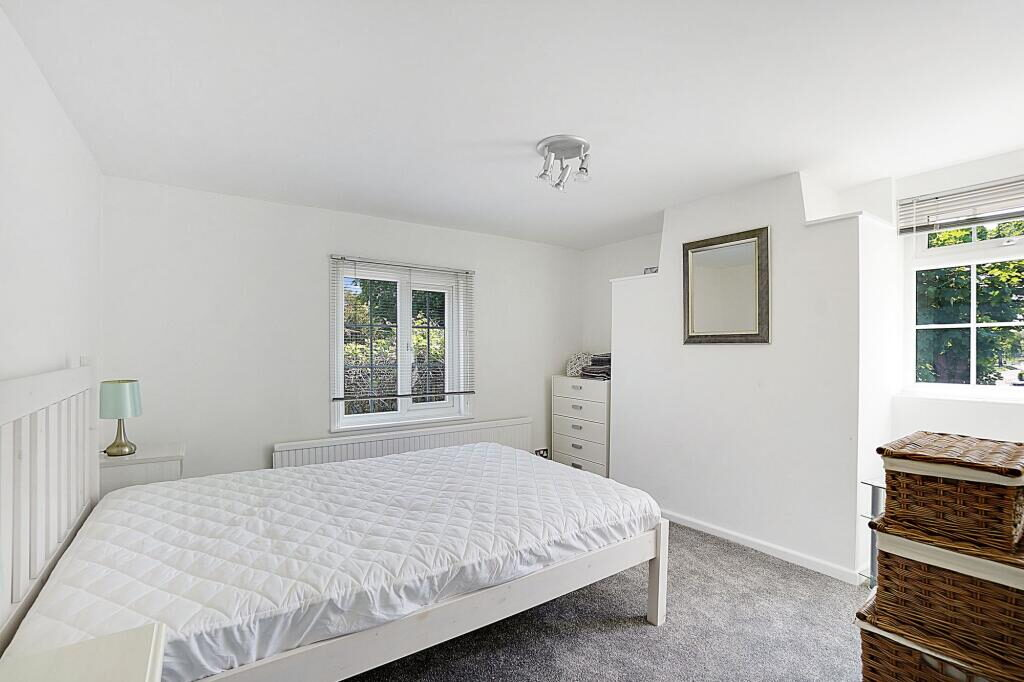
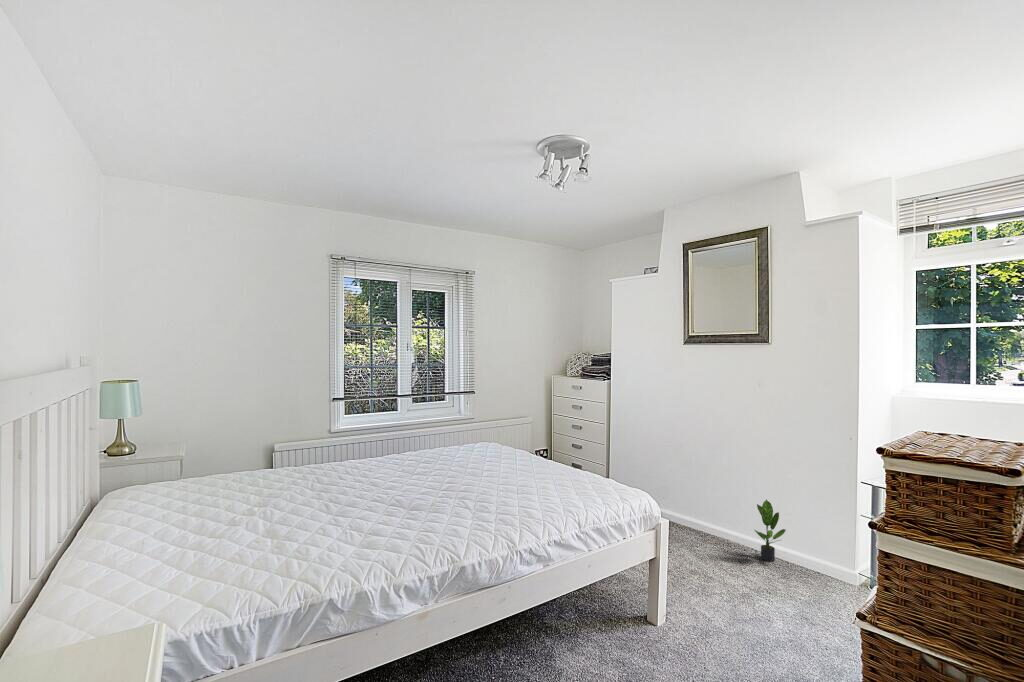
+ potted plant [754,498,787,563]
